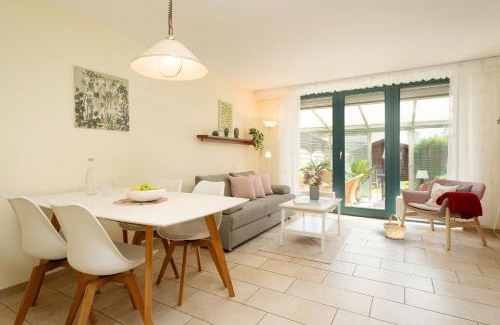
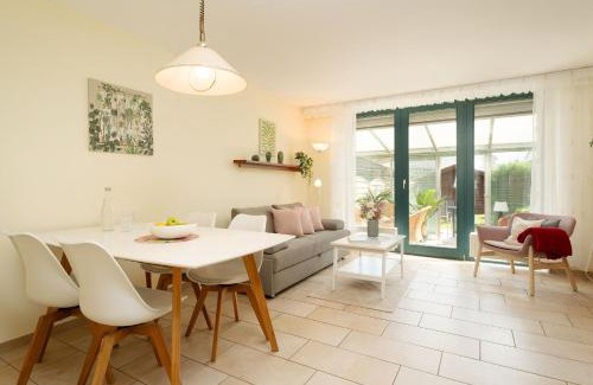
- basket [382,214,408,240]
